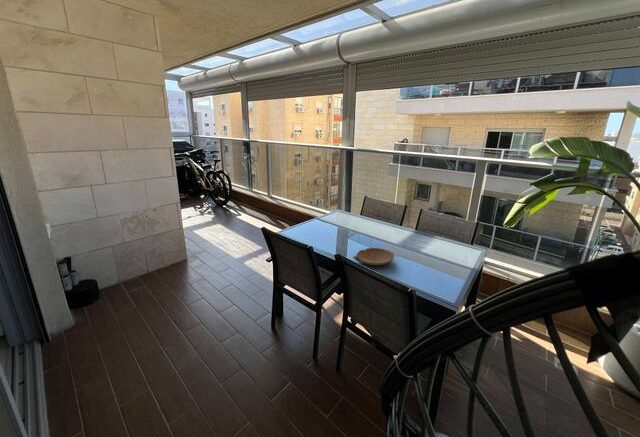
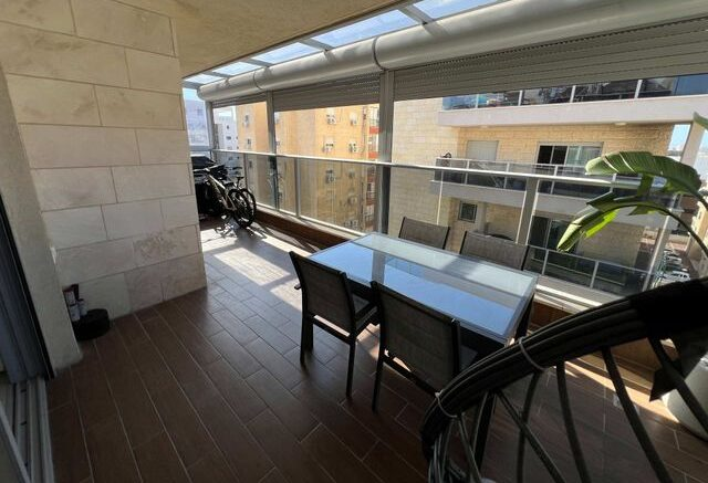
- bowl [352,247,395,266]
